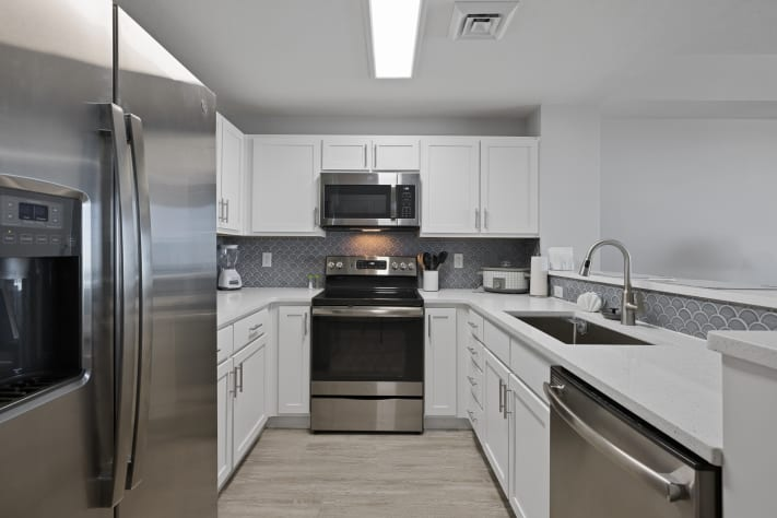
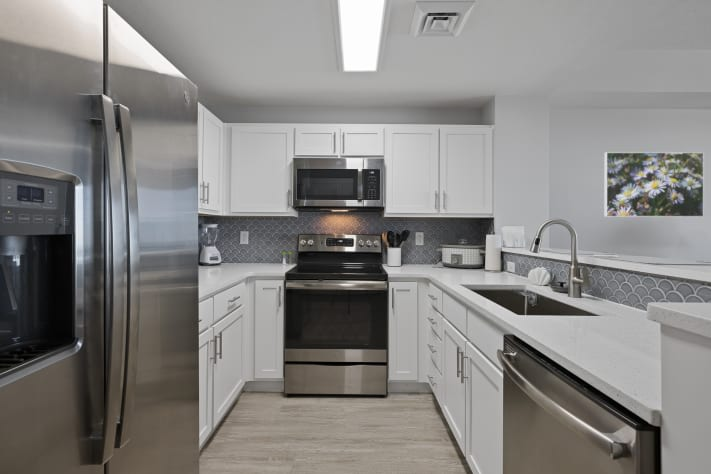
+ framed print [603,151,705,218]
